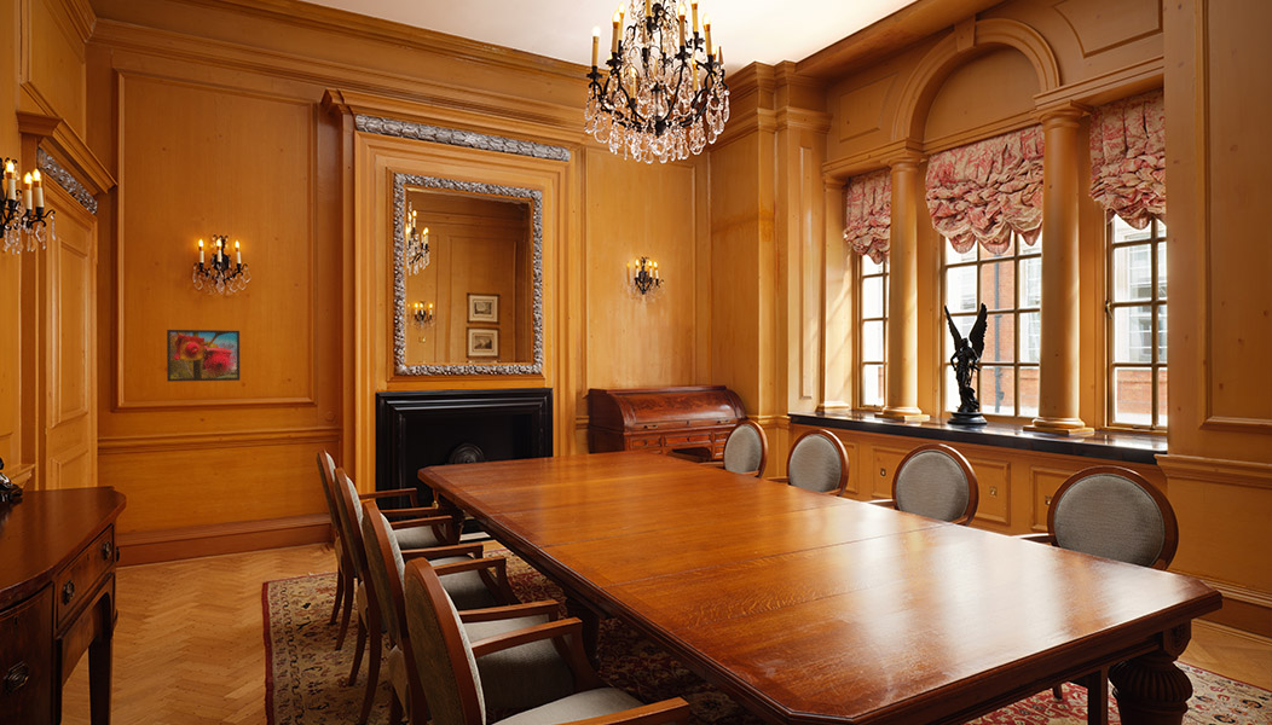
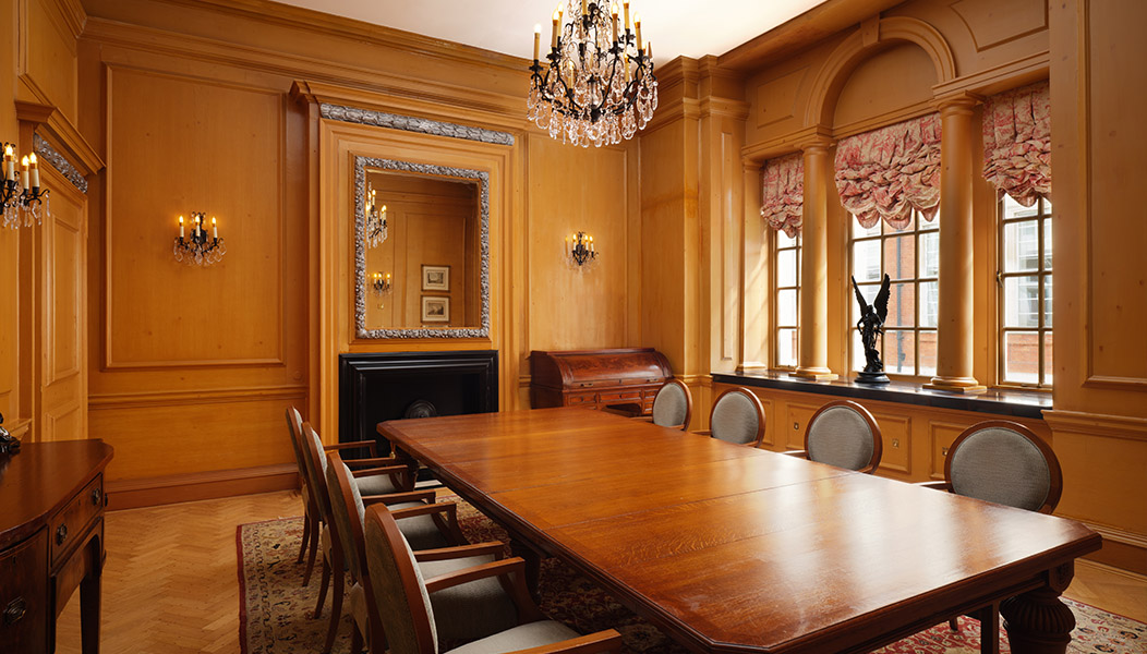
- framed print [166,329,241,383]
